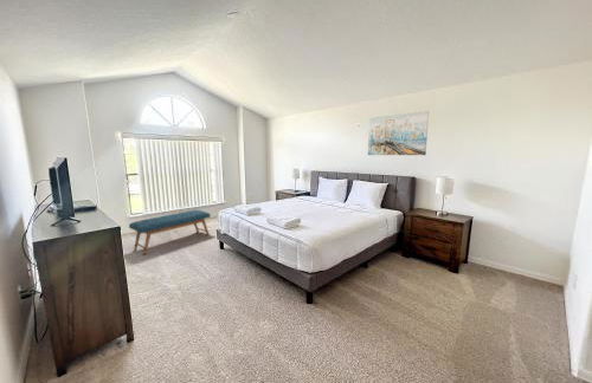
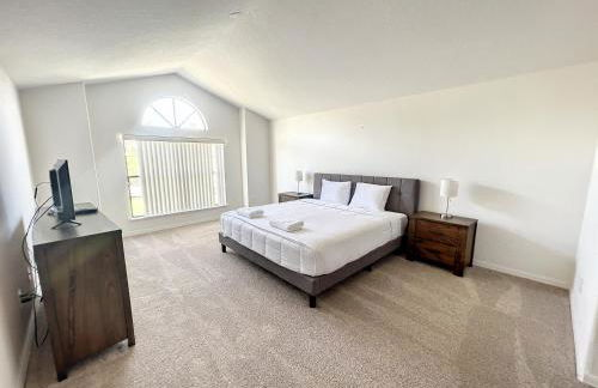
- wall art [367,110,430,156]
- bench [128,209,212,257]
